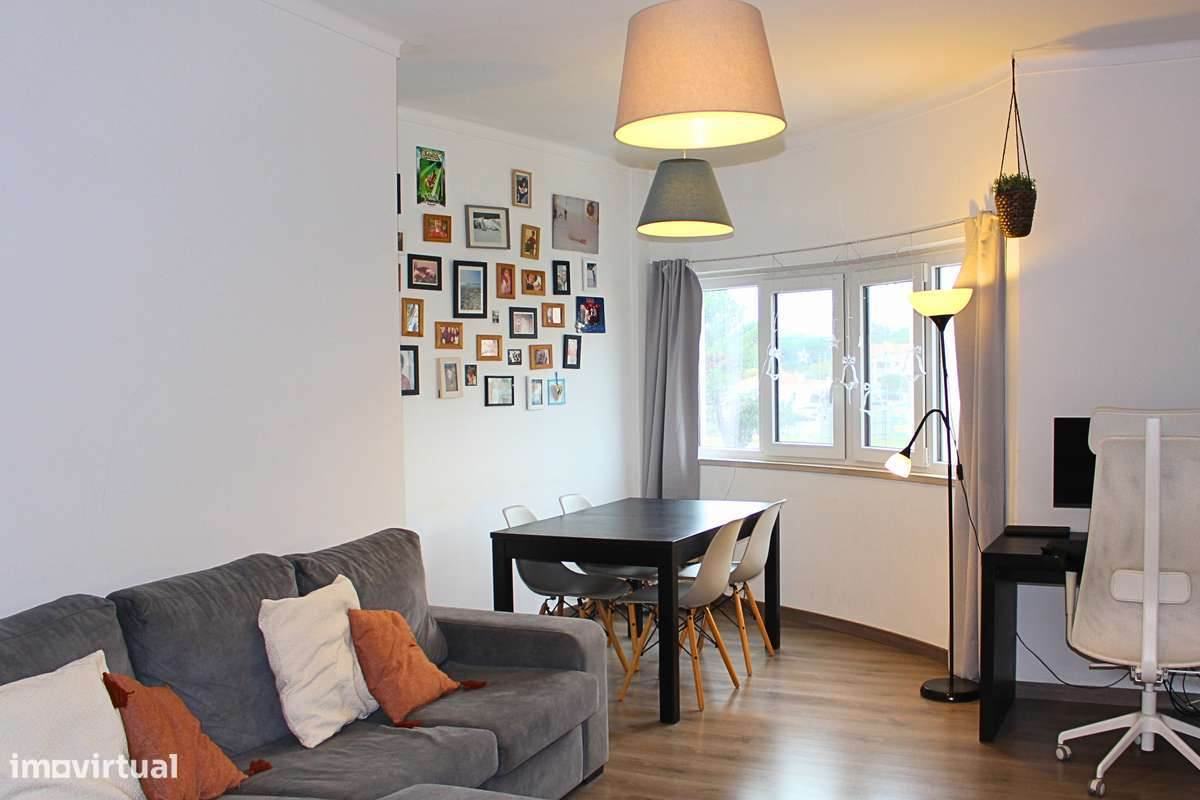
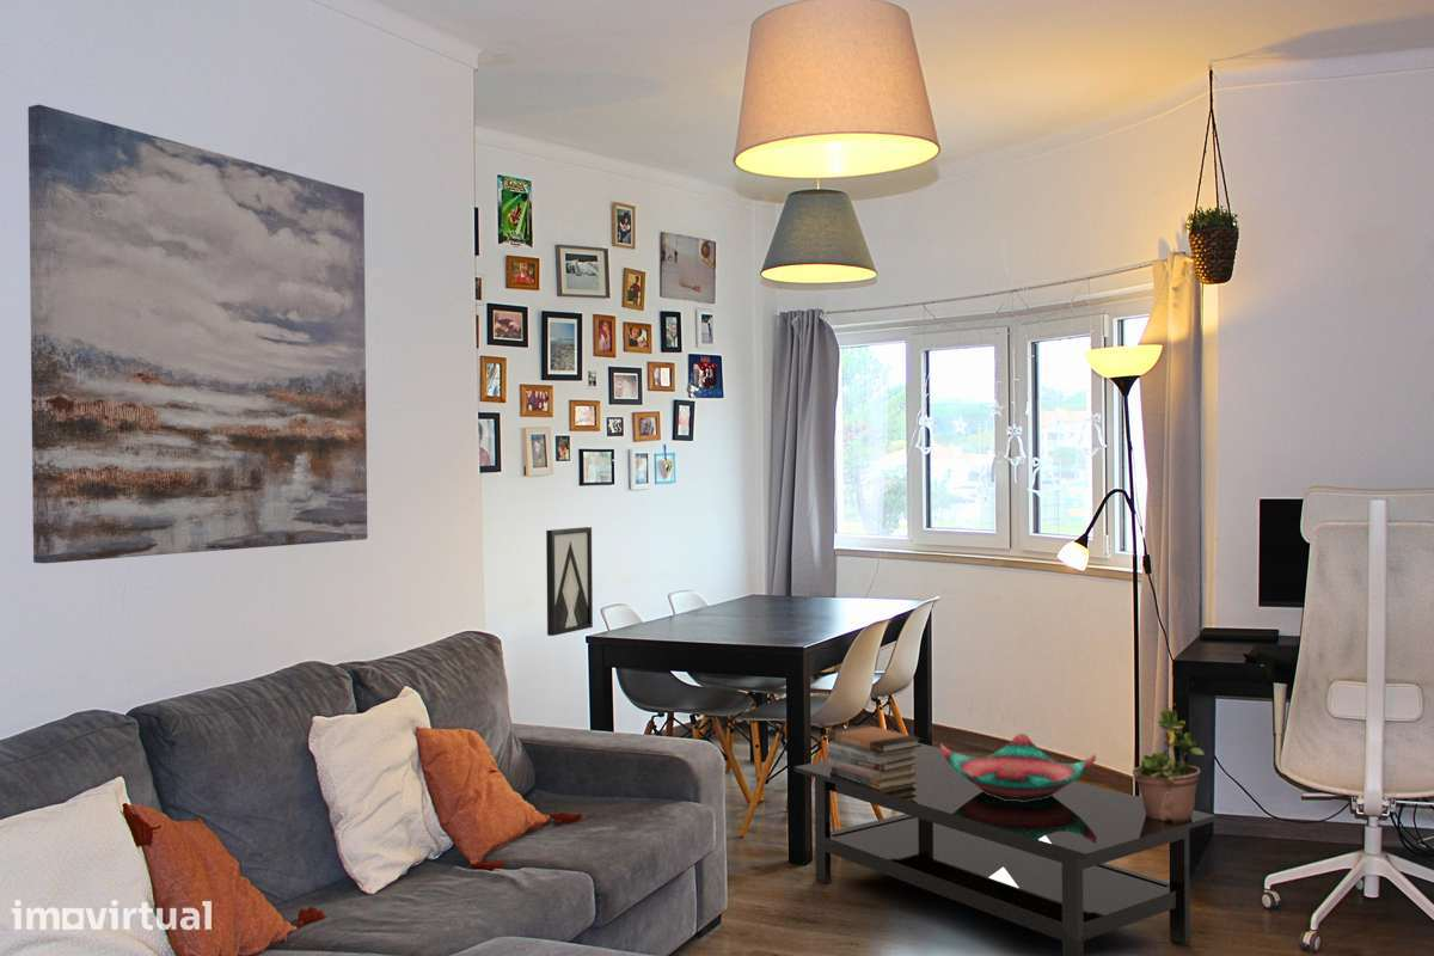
+ book stack [826,723,923,789]
+ potted plant [1130,703,1206,822]
+ wall art [27,104,368,564]
+ decorative bowl [939,733,1097,802]
+ coffee table [793,742,1217,956]
+ wall art [545,526,594,637]
